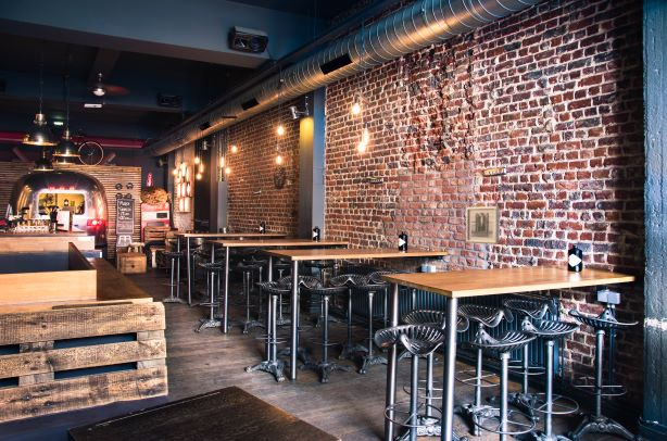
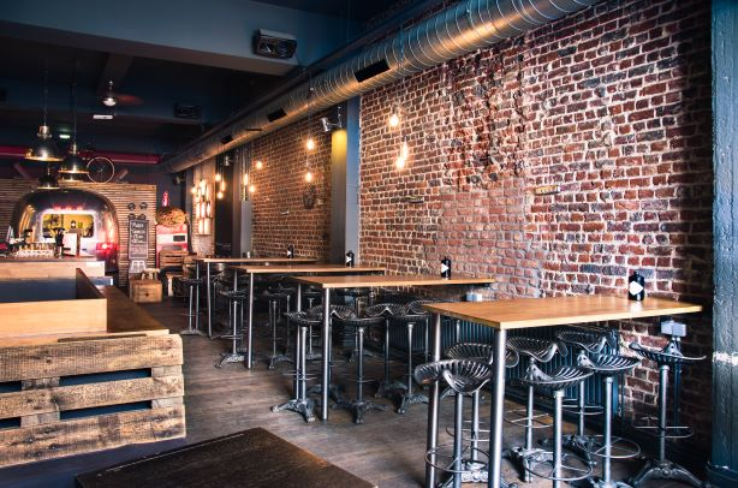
- wall art [465,205,500,245]
